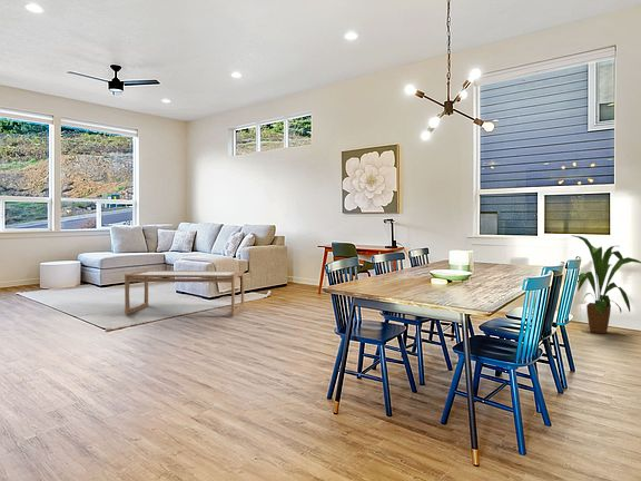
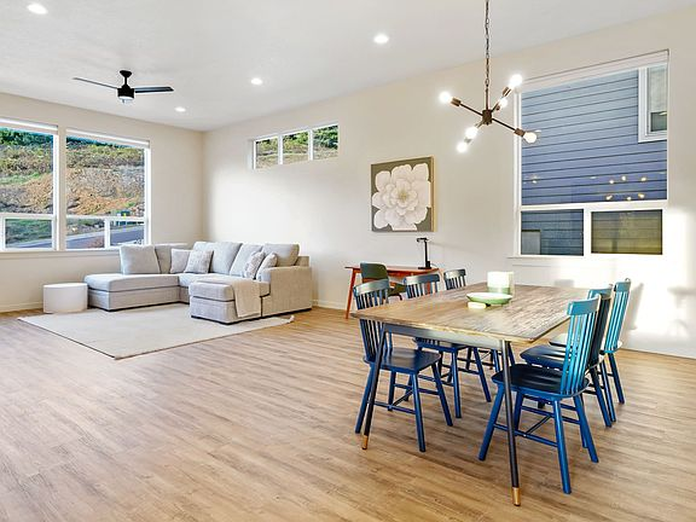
- house plant [571,234,641,335]
- coffee table [124,268,245,317]
